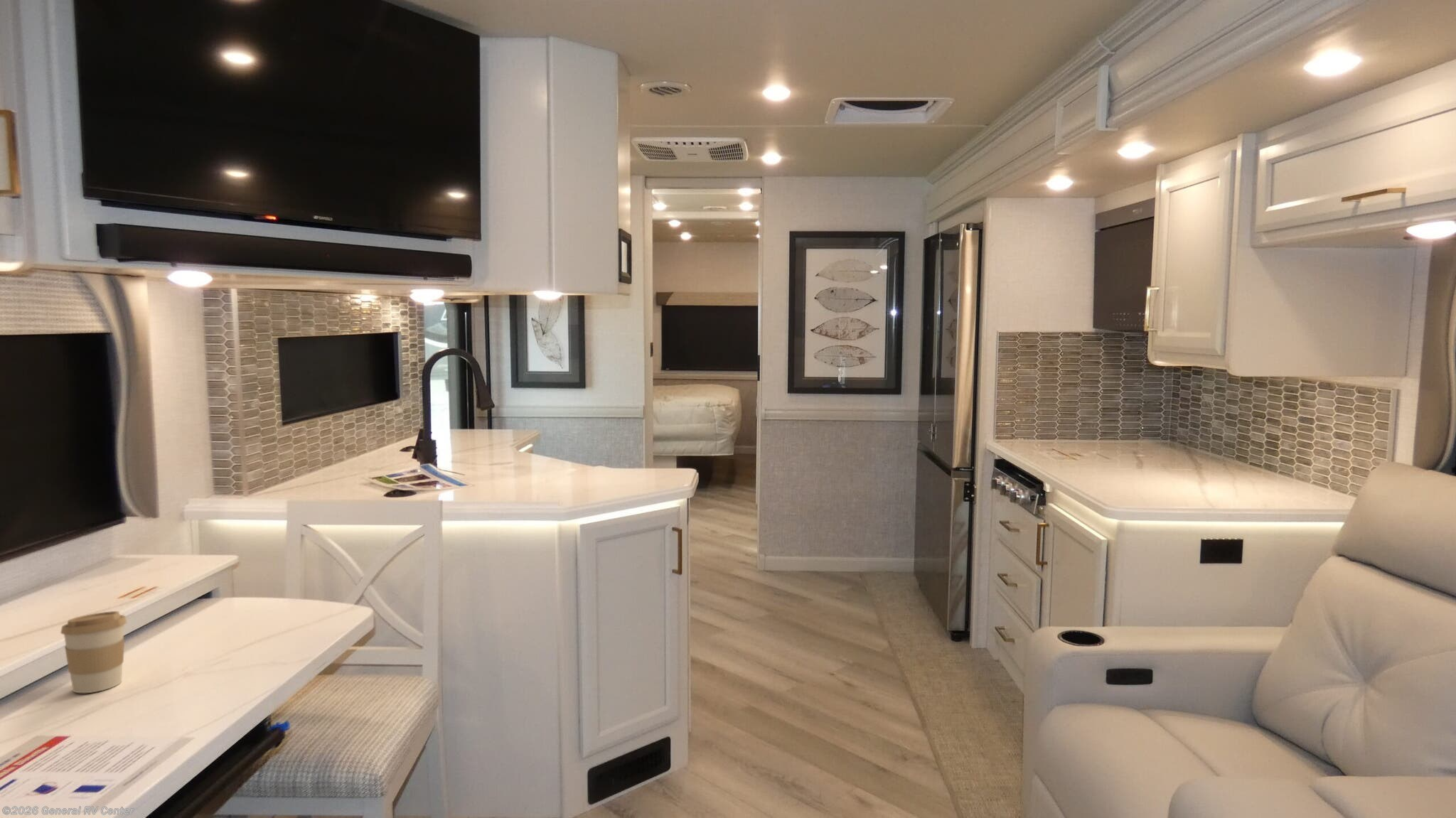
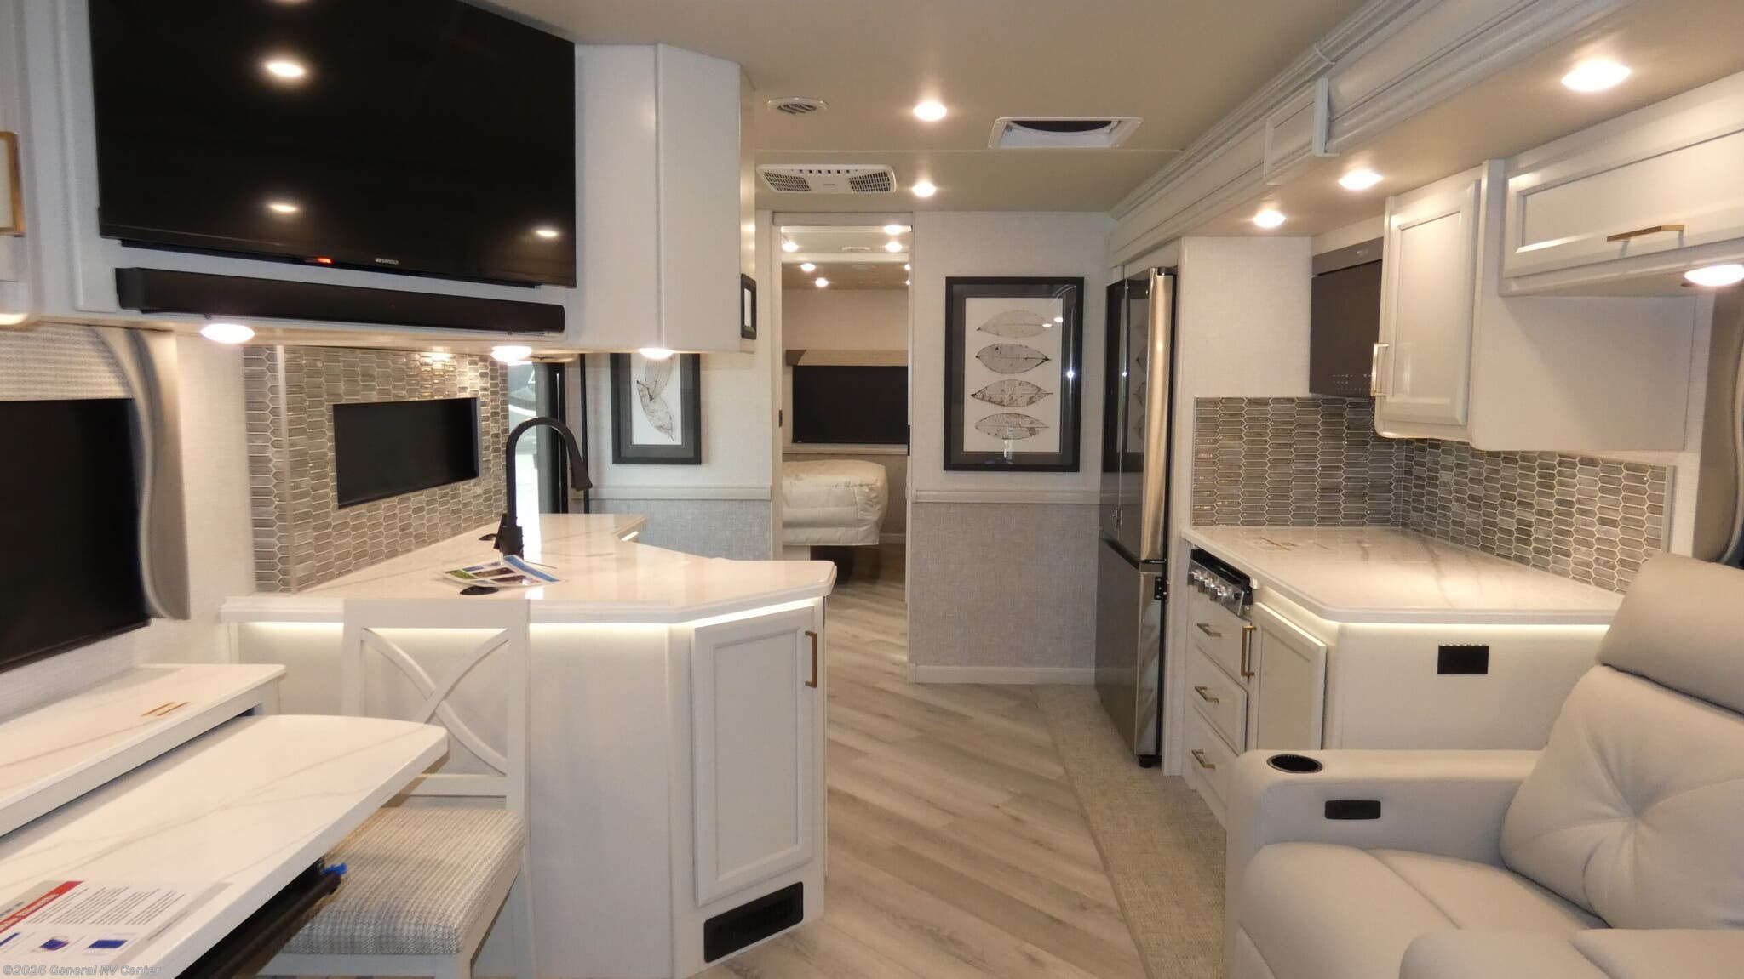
- coffee cup [60,610,128,694]
